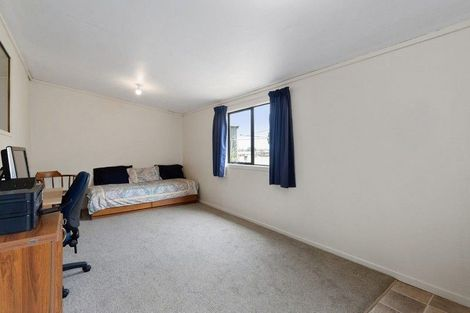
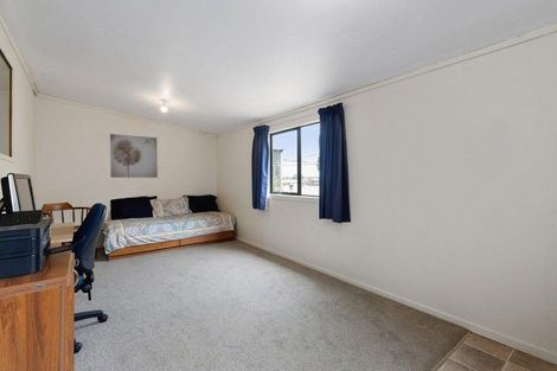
+ wall art [109,133,159,179]
